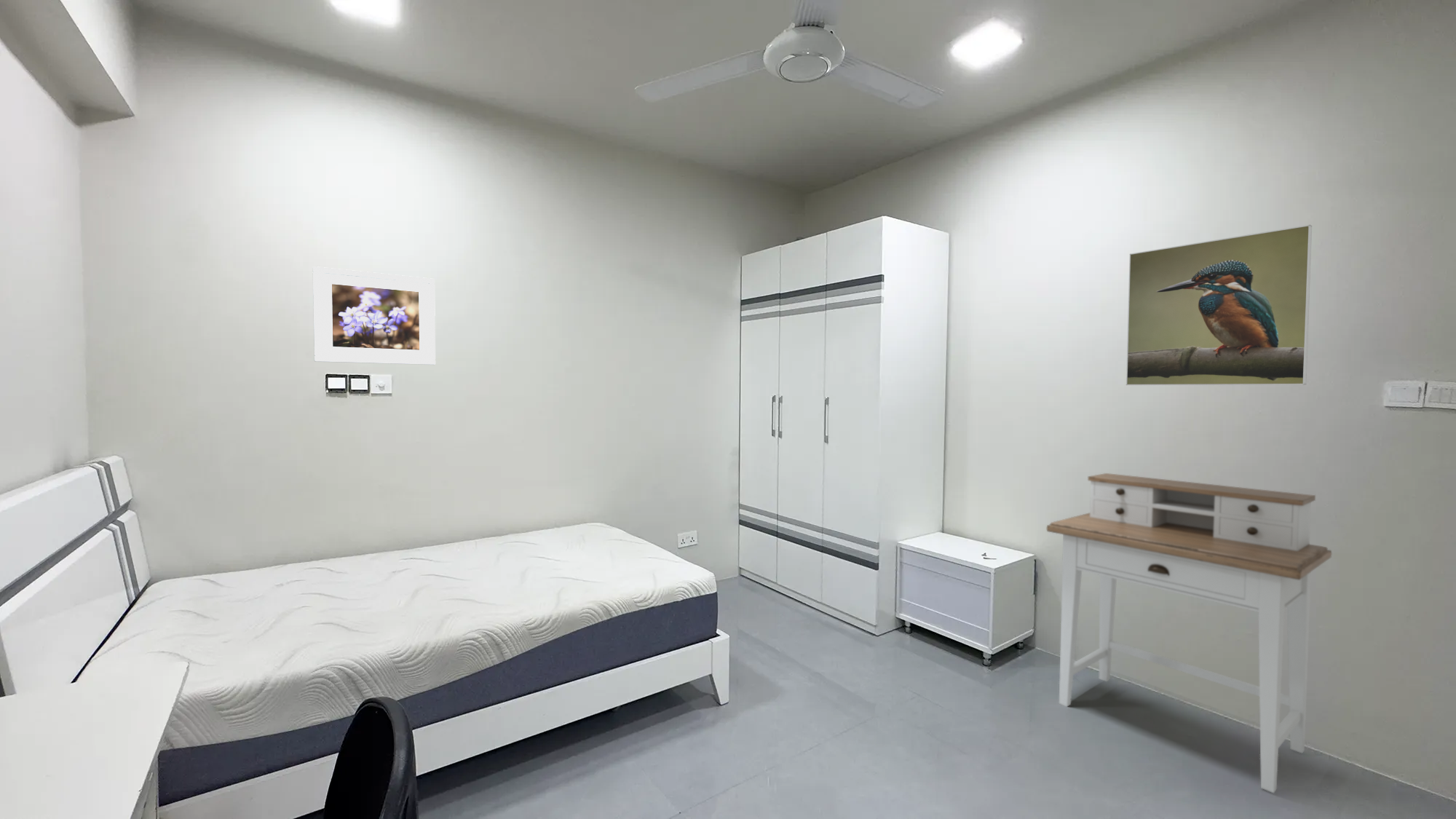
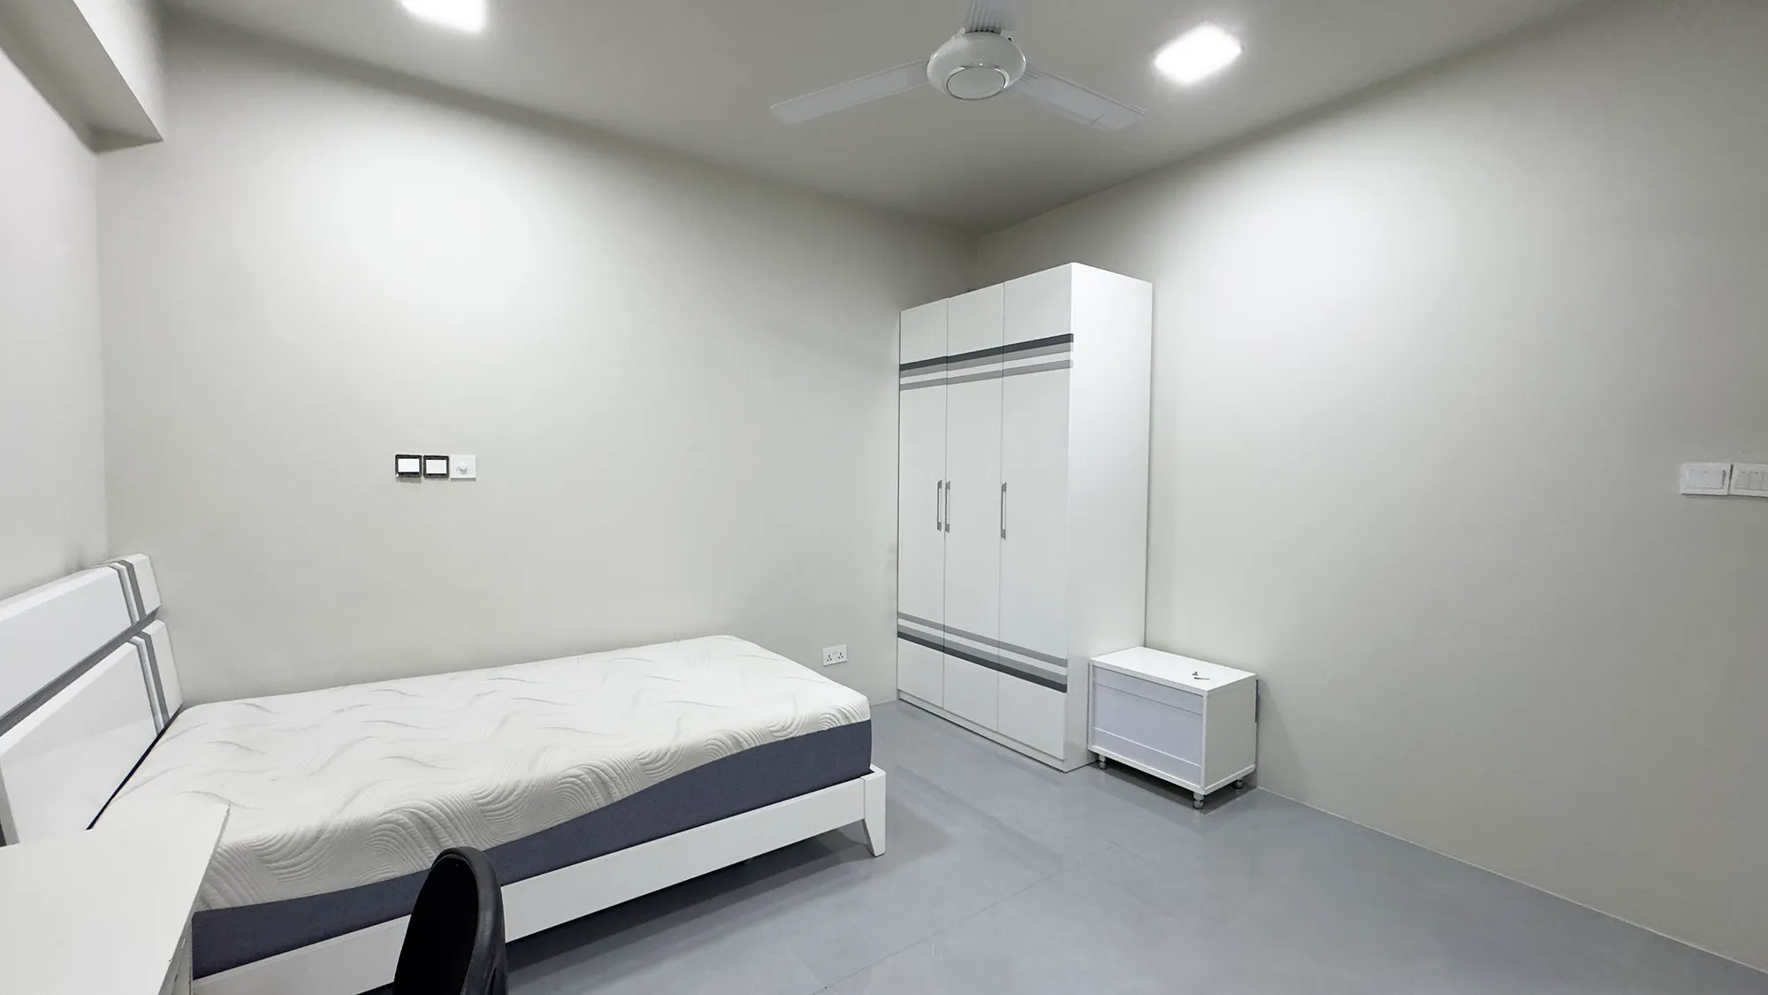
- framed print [312,266,436,365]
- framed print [1125,224,1313,386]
- desk [1046,472,1332,794]
